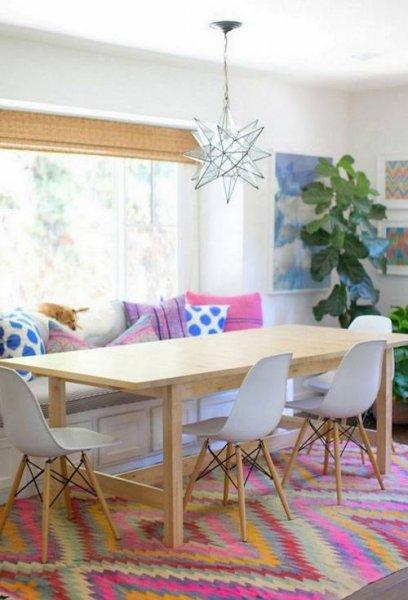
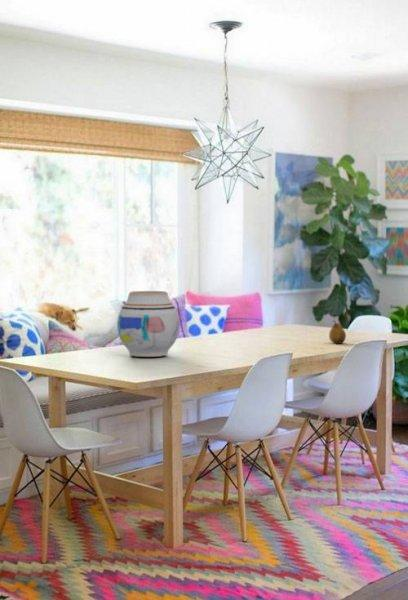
+ fruit [328,320,347,345]
+ vase [116,290,181,358]
